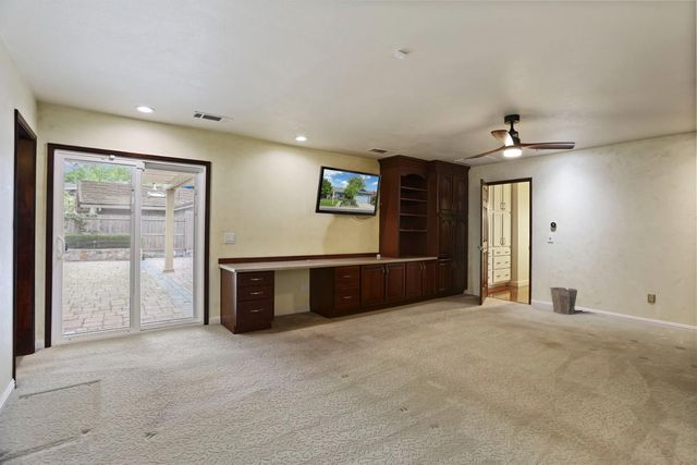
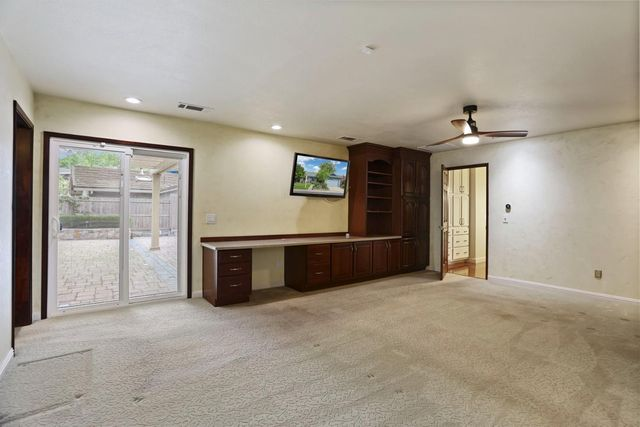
- waste bin [549,286,578,316]
